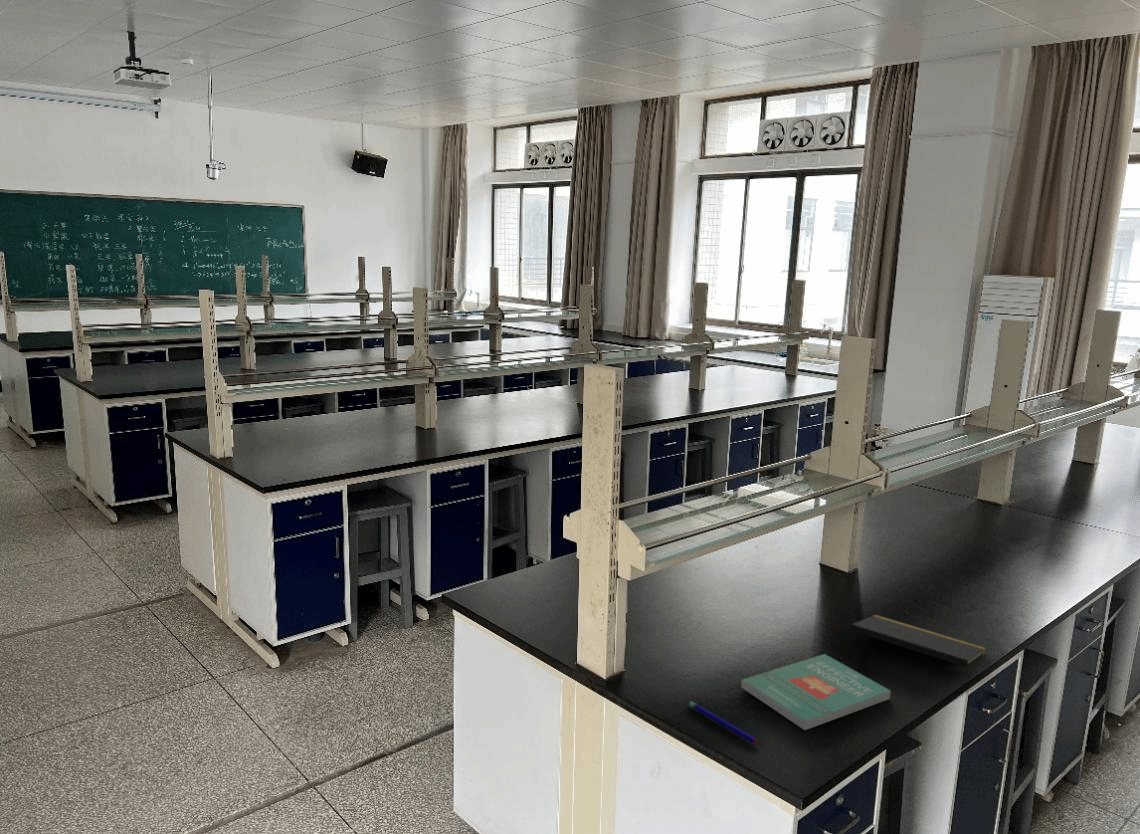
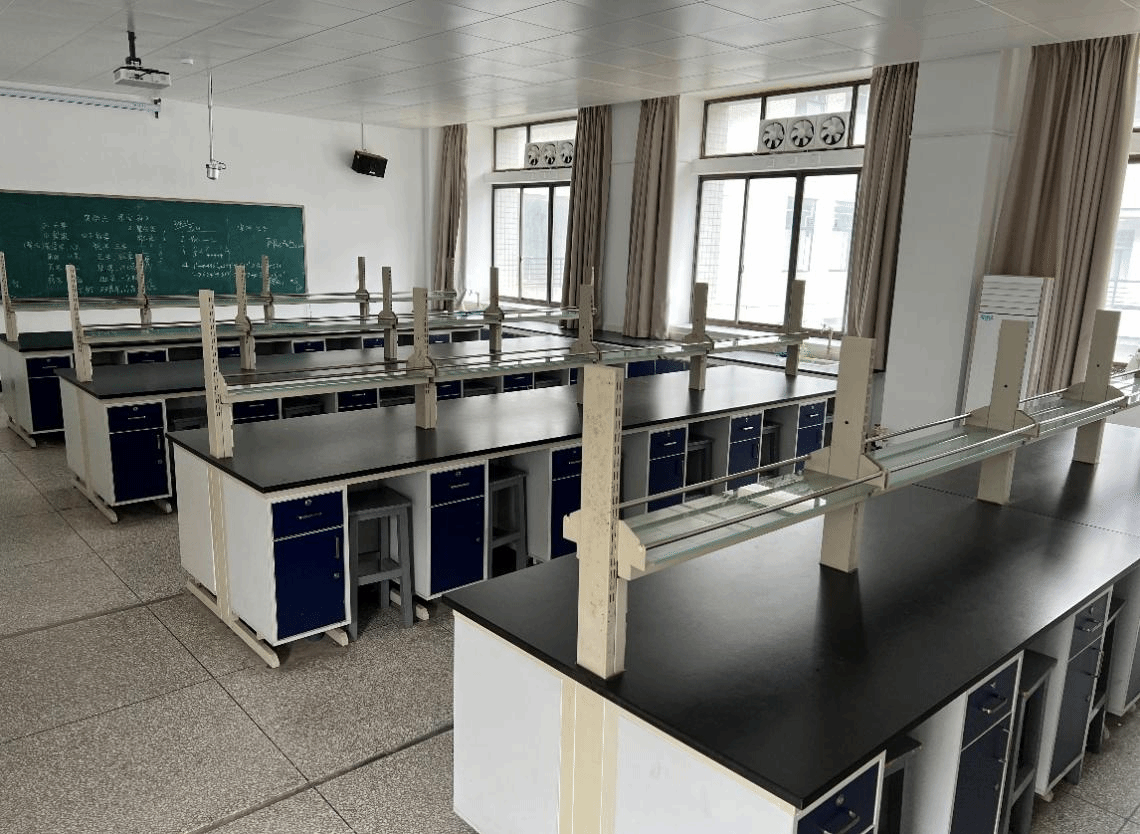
- notepad [849,614,987,684]
- pen [687,700,757,745]
- book [740,653,892,731]
